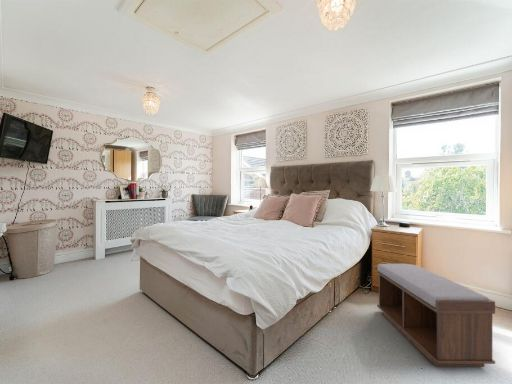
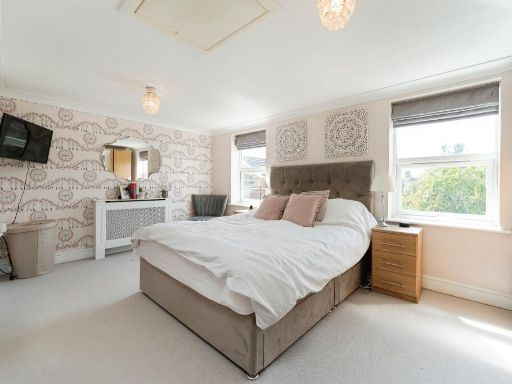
- bench [376,263,496,368]
